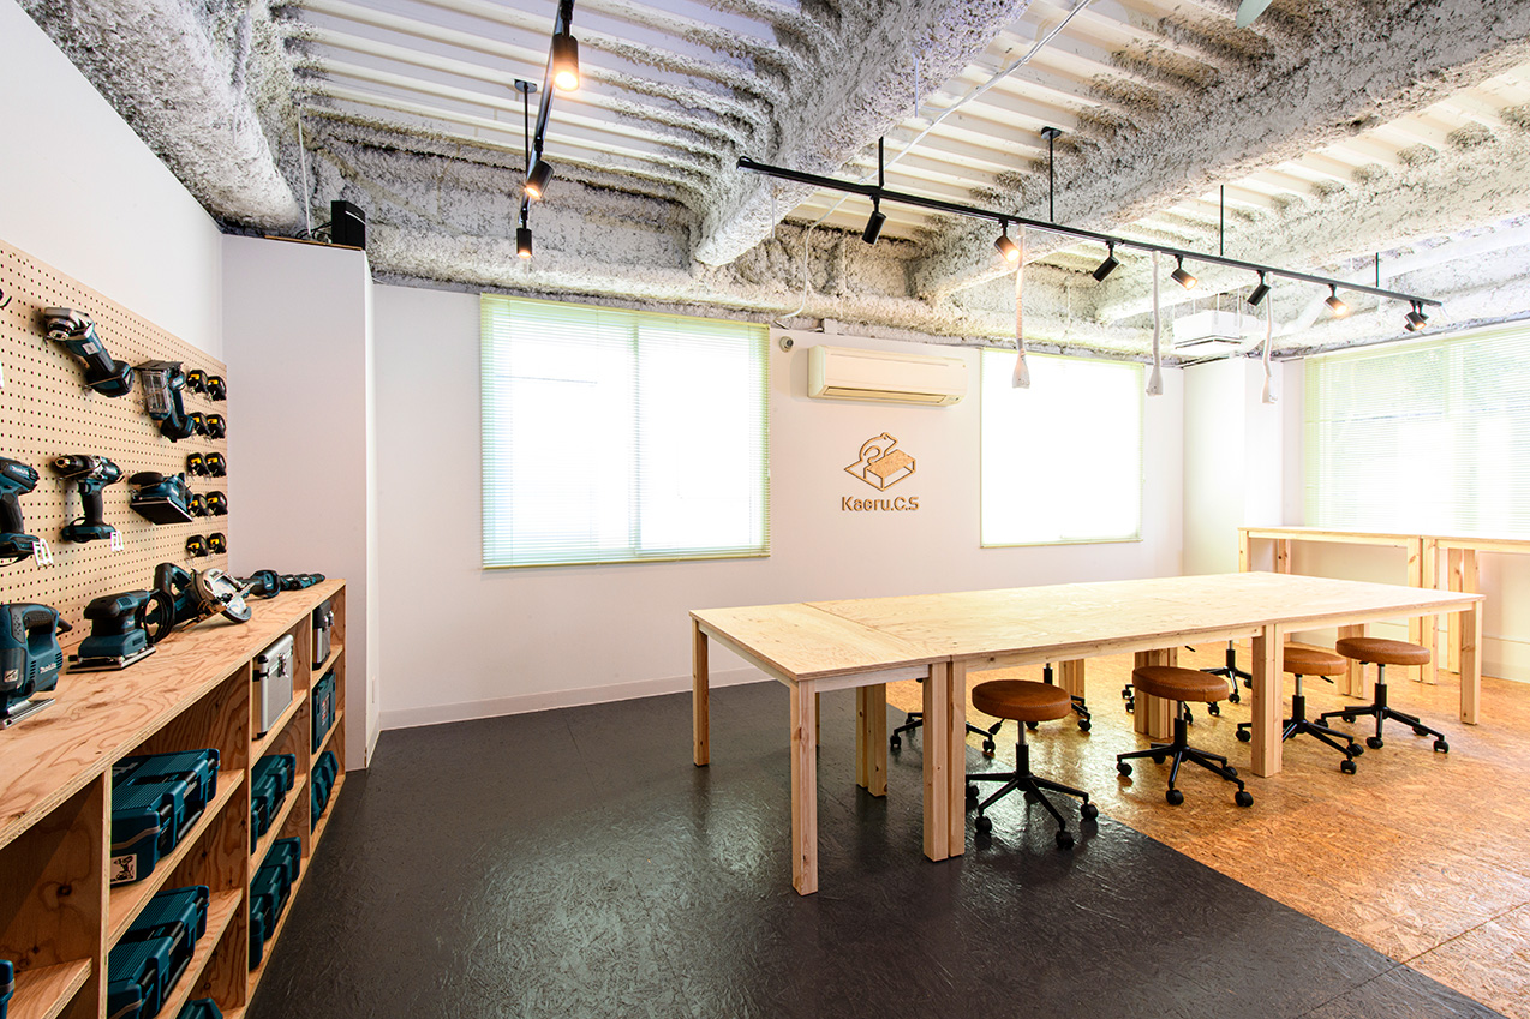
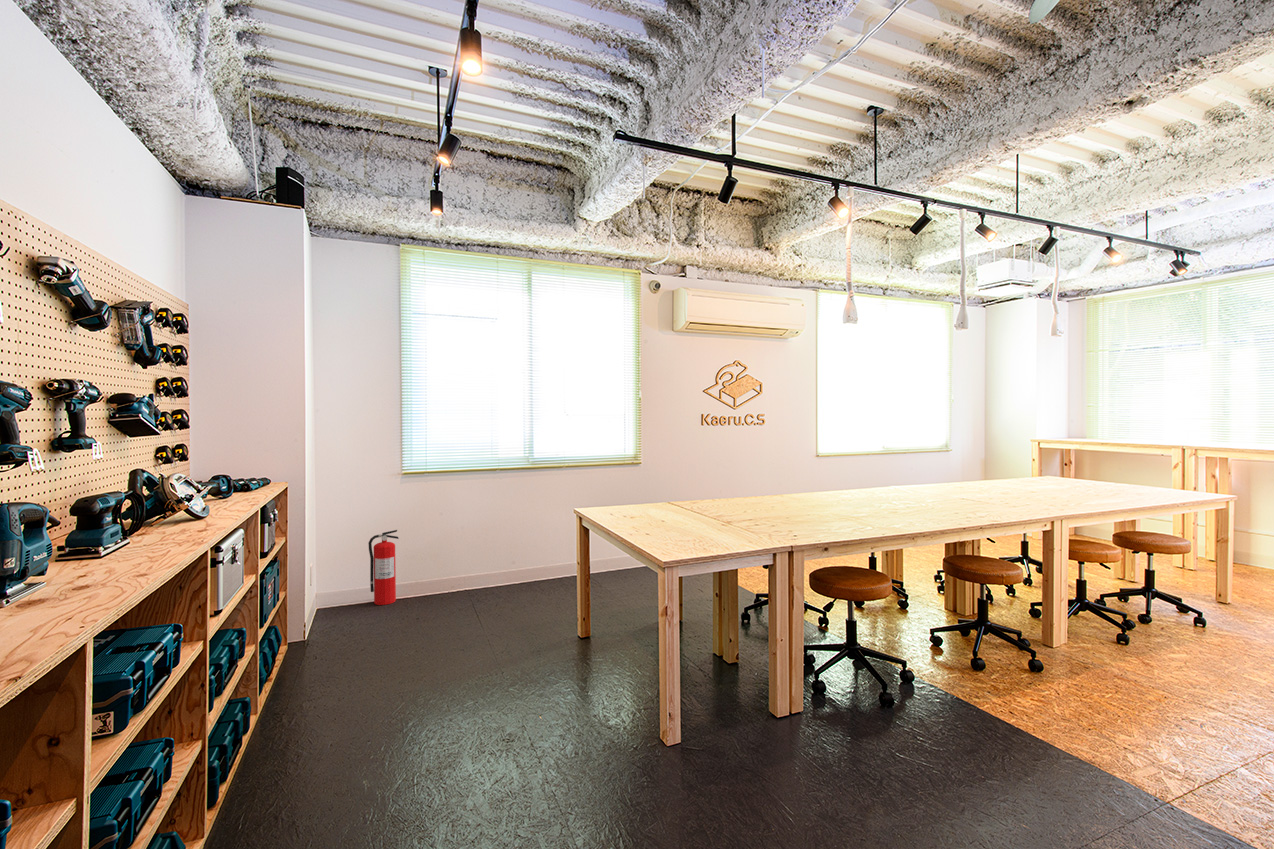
+ fire extinguisher [368,529,400,606]
